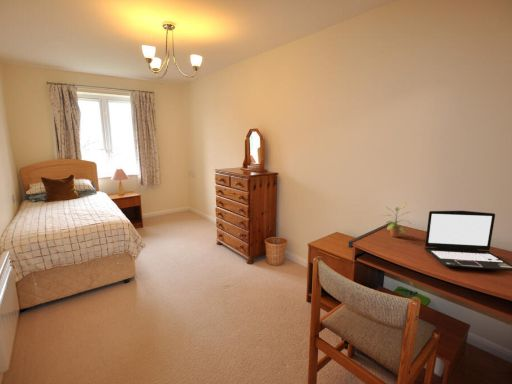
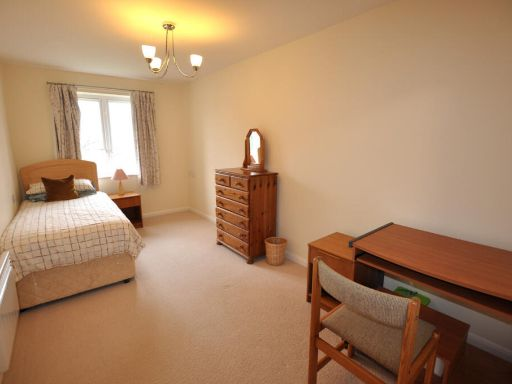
- laptop [423,210,512,272]
- potted plant [380,201,412,238]
